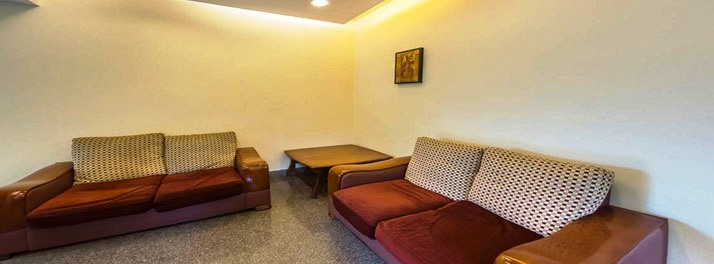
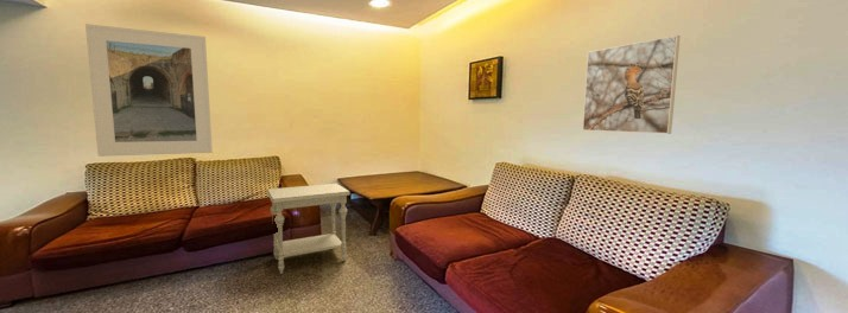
+ side table [266,183,352,275]
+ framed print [582,34,682,135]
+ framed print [84,23,214,158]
